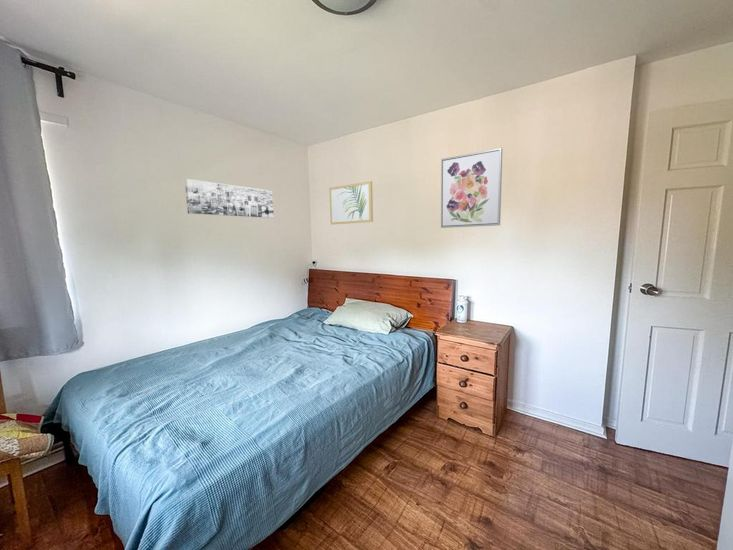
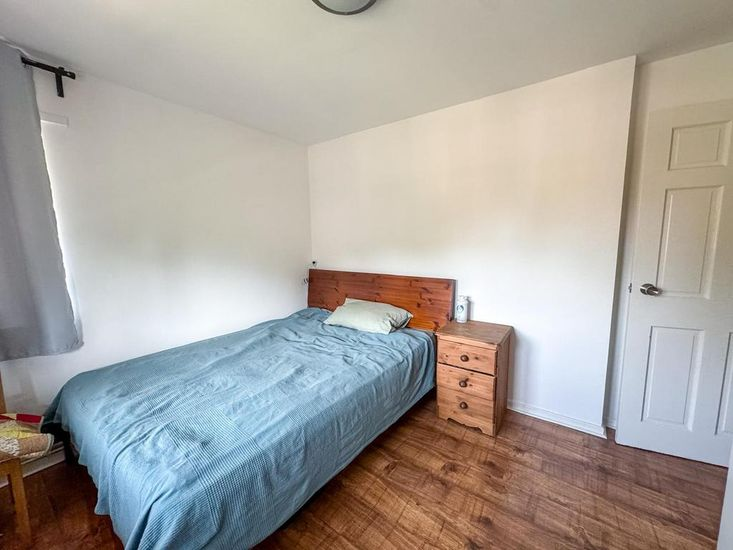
- wall art [440,147,503,229]
- wall art [328,180,374,225]
- wall art [184,178,275,219]
